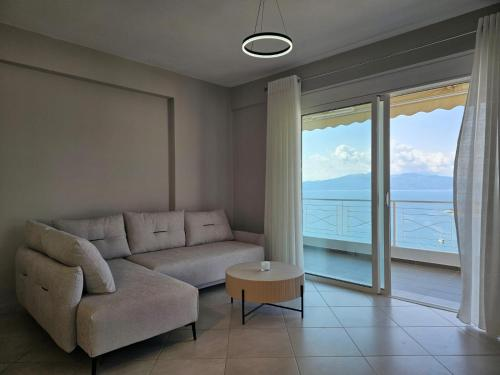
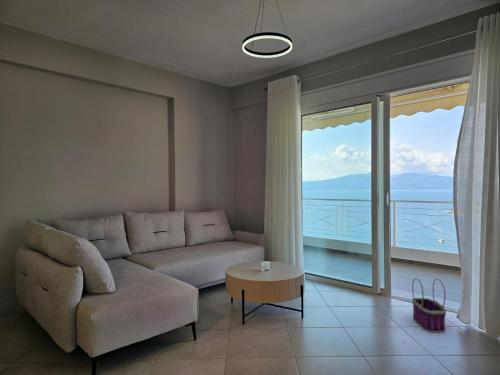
+ basket [411,277,447,334]
